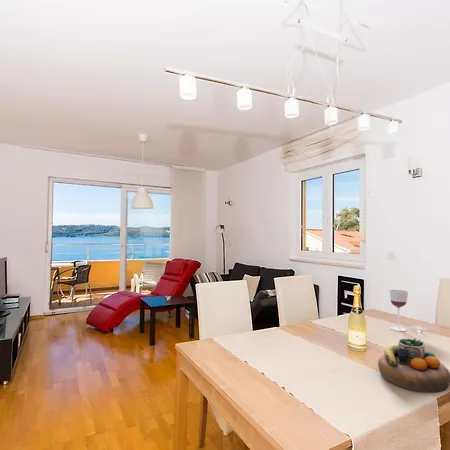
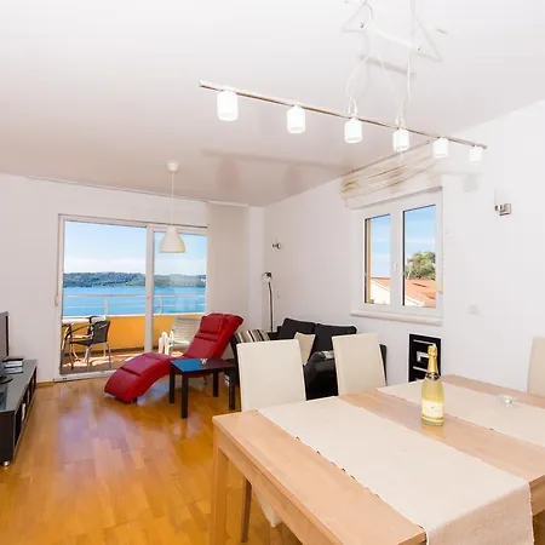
- decorative bowl [377,337,450,394]
- wineglass [389,289,409,332]
